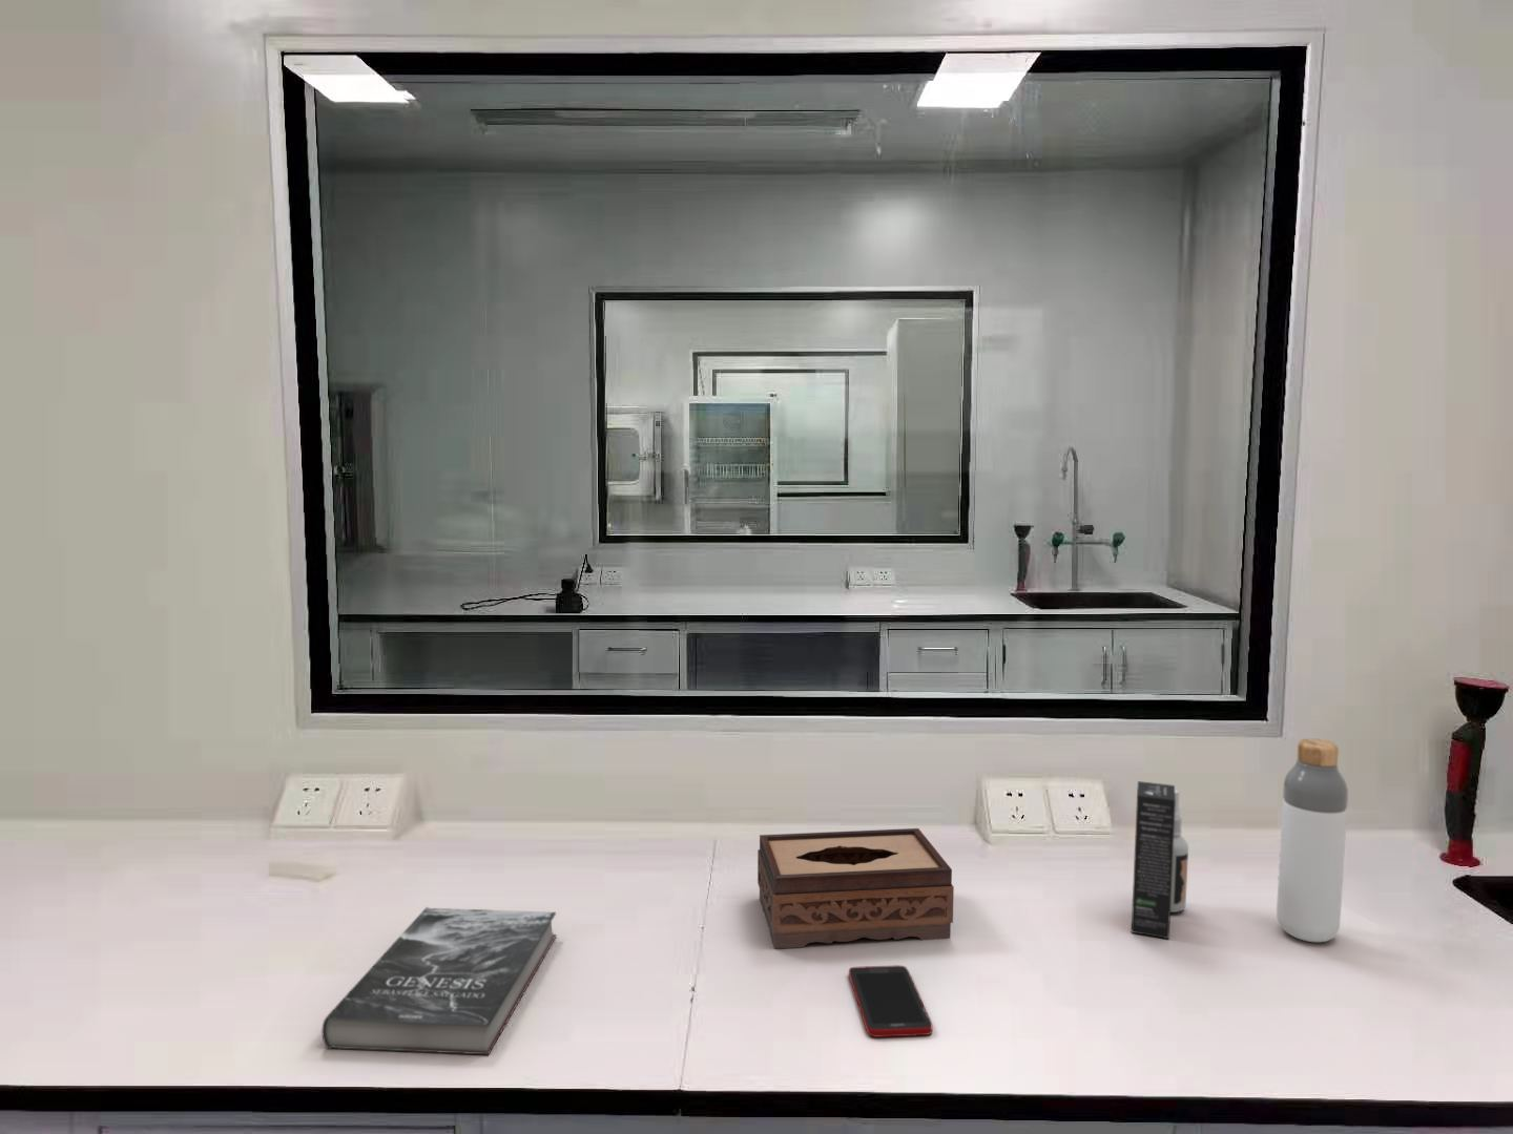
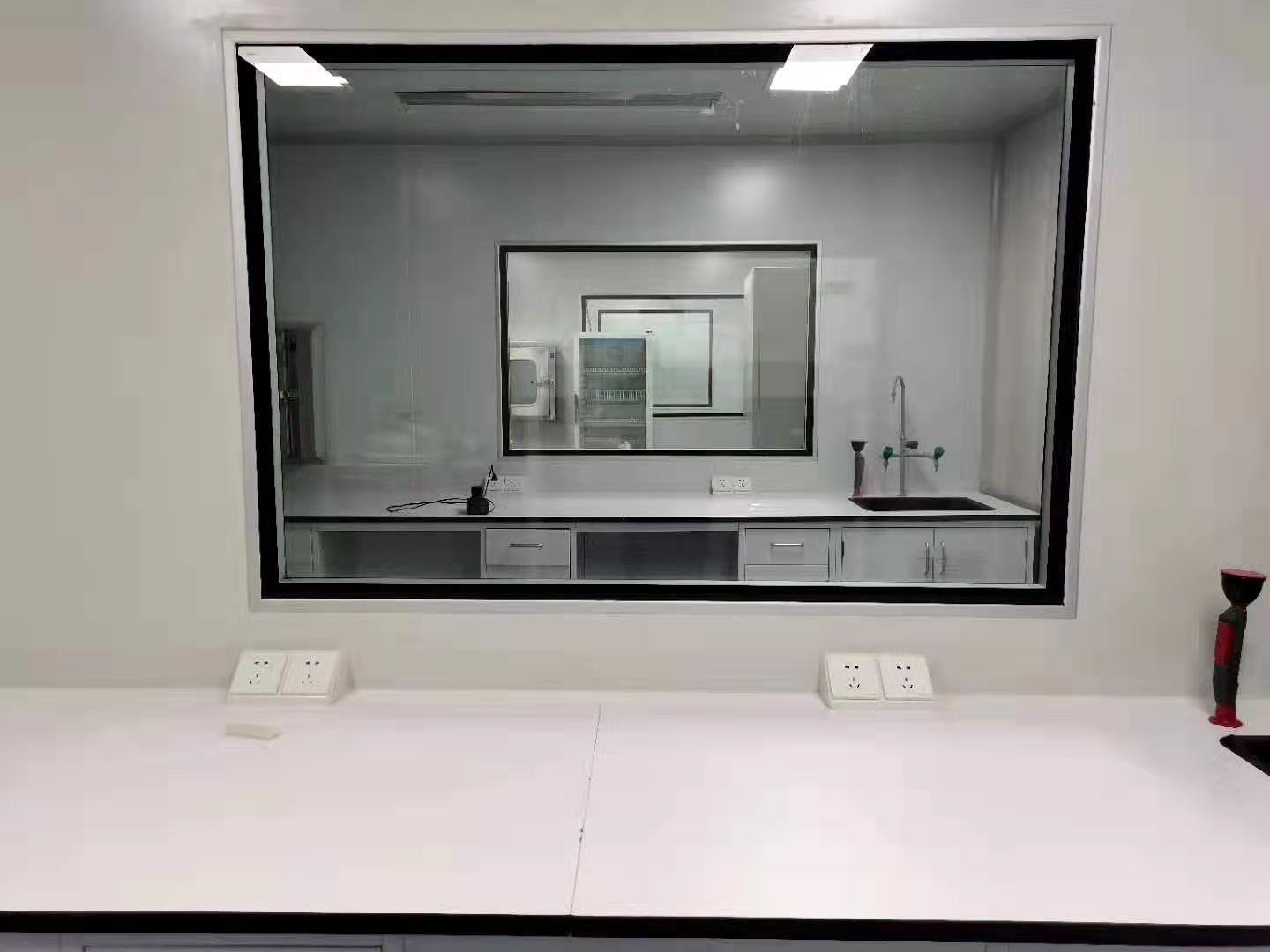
- spray bottle [1131,780,1189,940]
- tissue box [756,828,955,951]
- book [320,906,558,1055]
- bottle [1276,737,1349,943]
- cell phone [848,965,933,1039]
